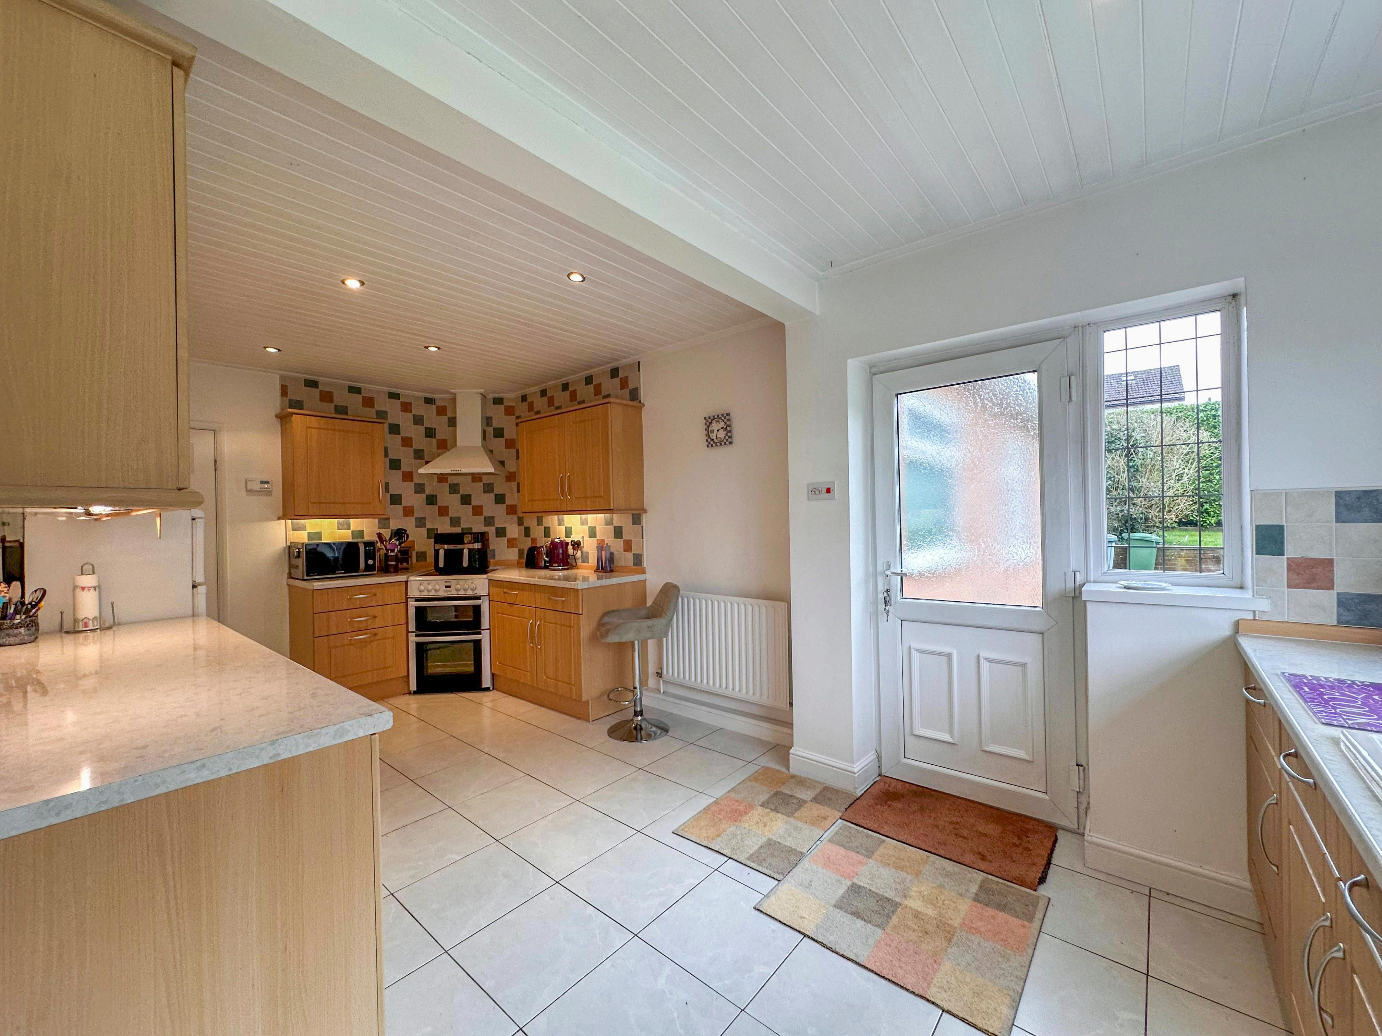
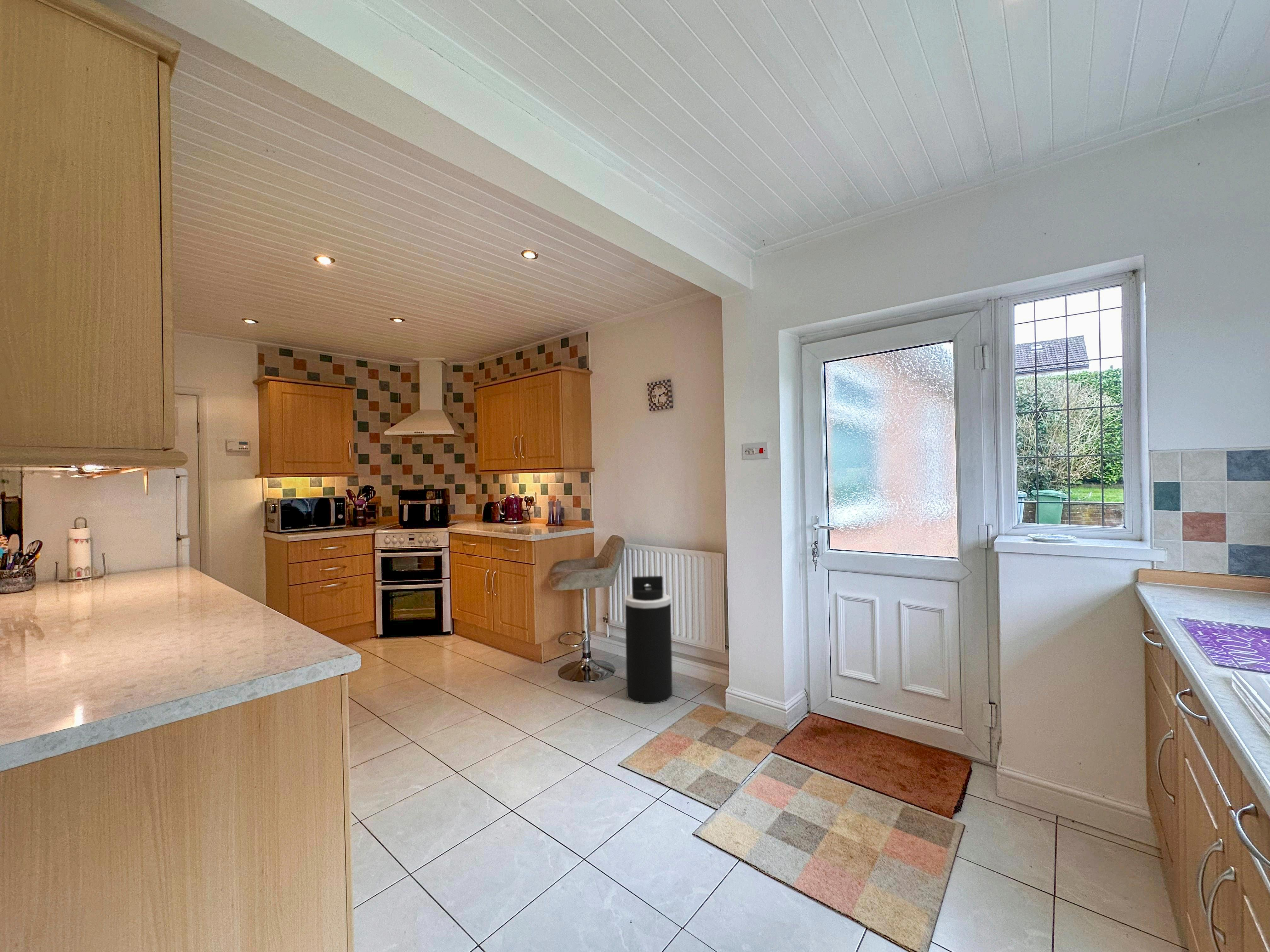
+ trash can [625,575,673,704]
